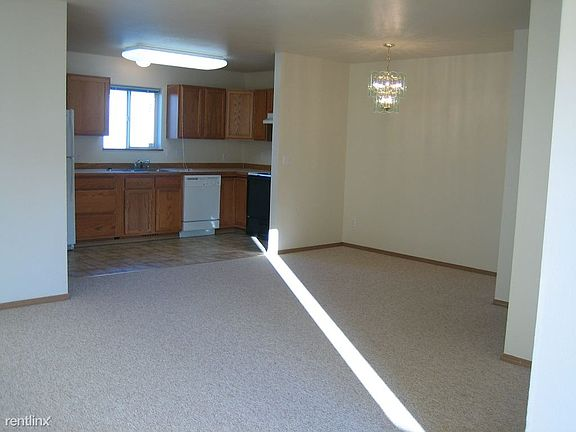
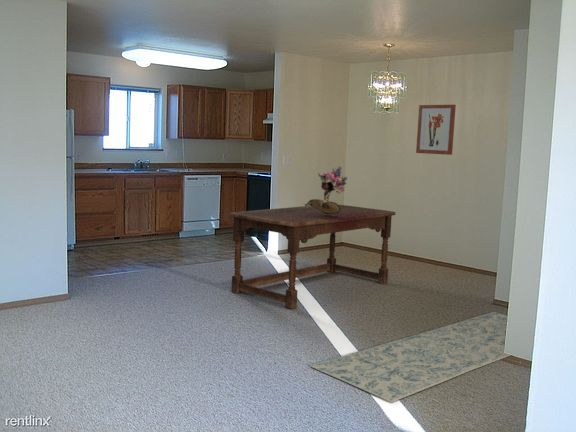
+ dining table [229,204,396,310]
+ bouquet [303,165,348,216]
+ wall art [415,104,457,156]
+ rug [309,311,511,403]
